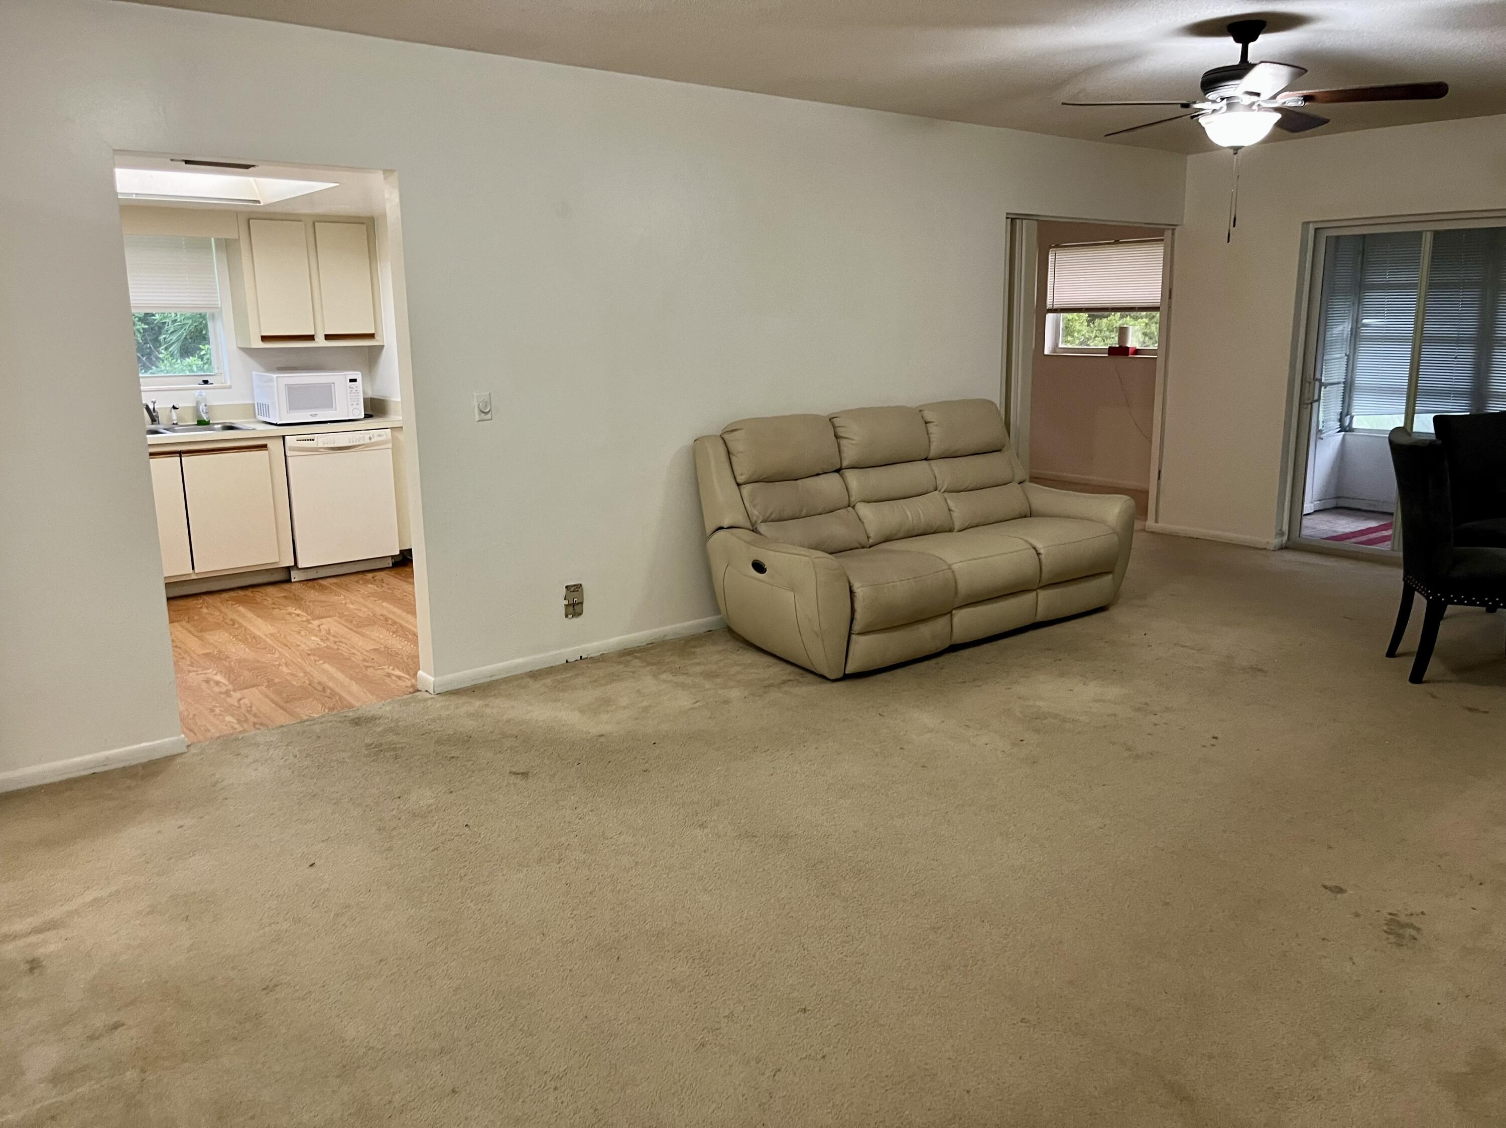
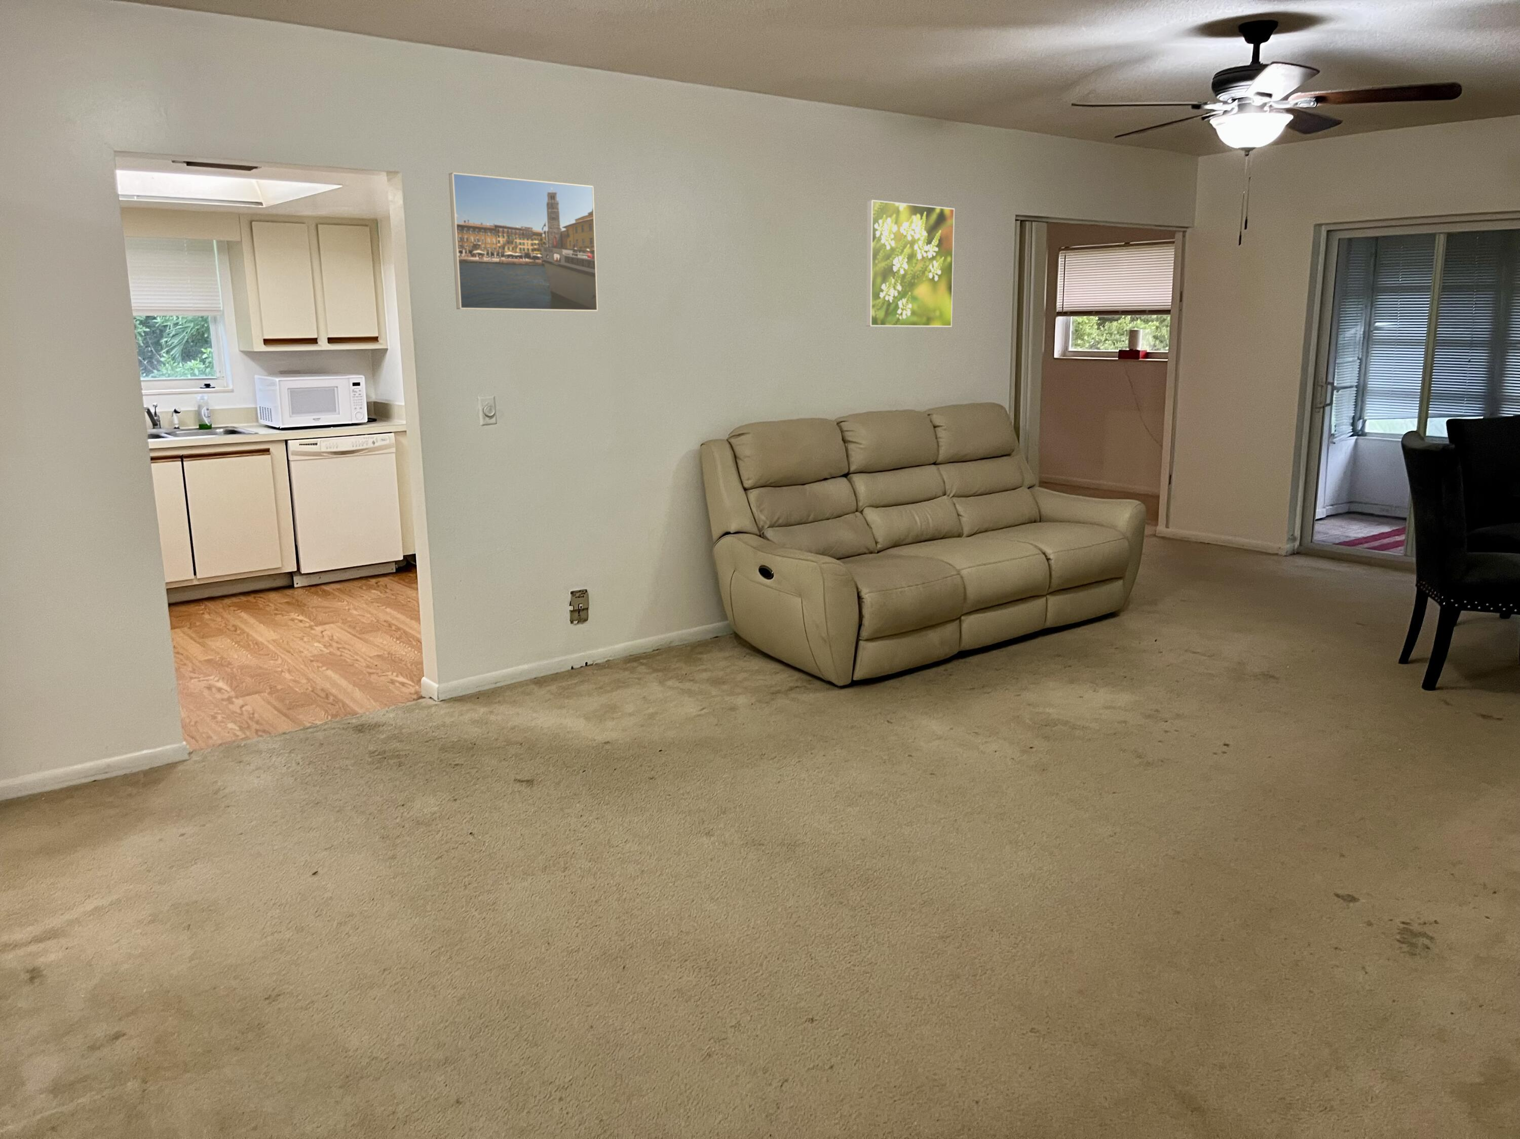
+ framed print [449,172,598,312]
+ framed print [865,200,955,328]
